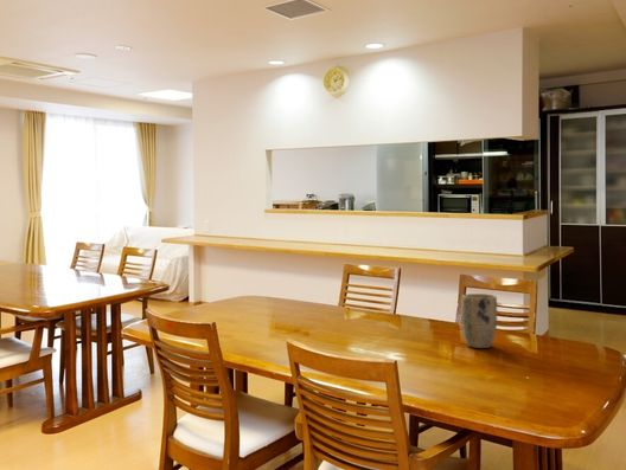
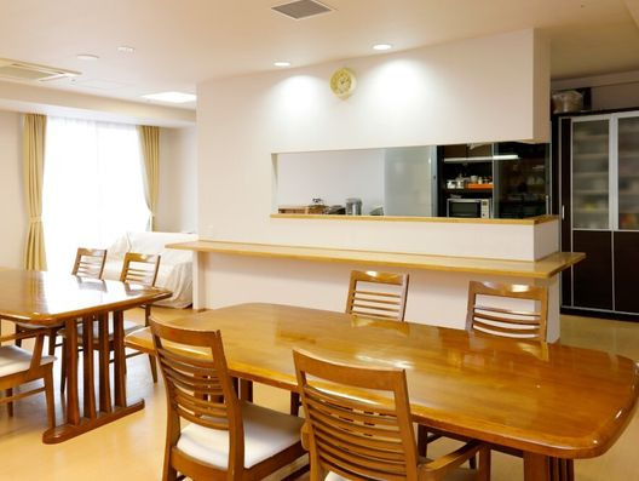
- plant pot [460,292,498,349]
